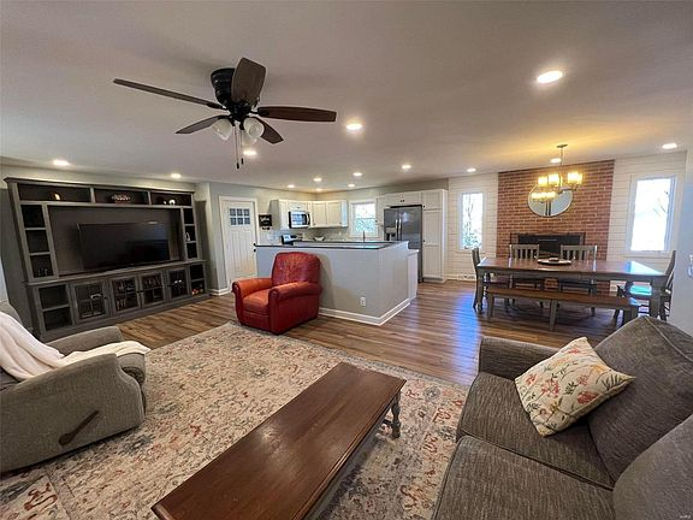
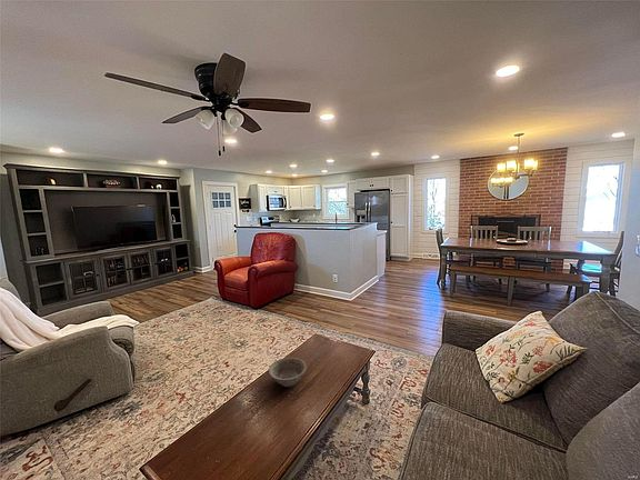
+ decorative bowl [268,357,308,388]
